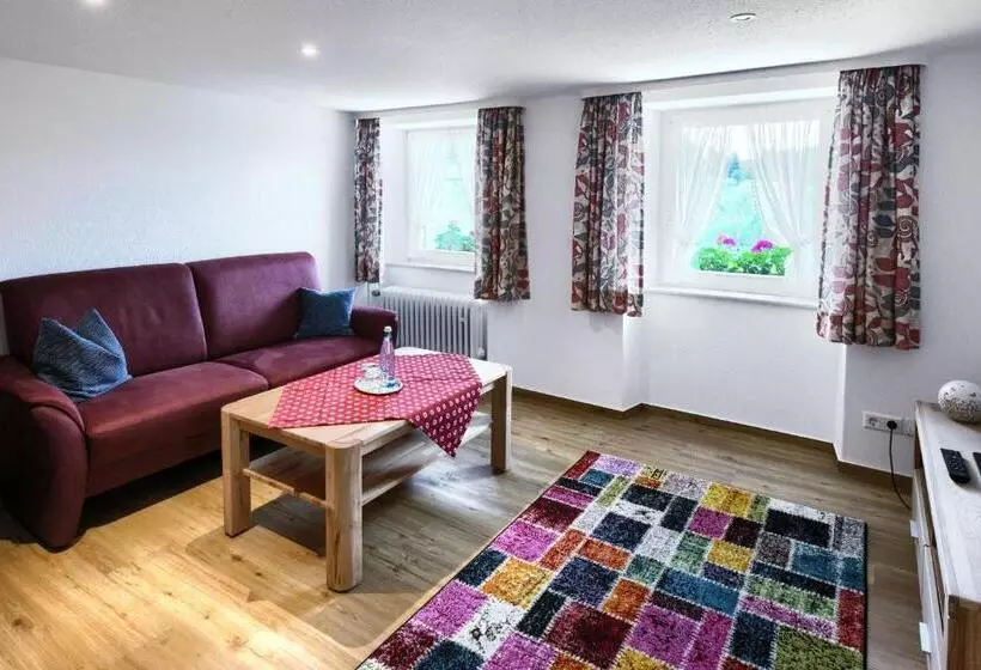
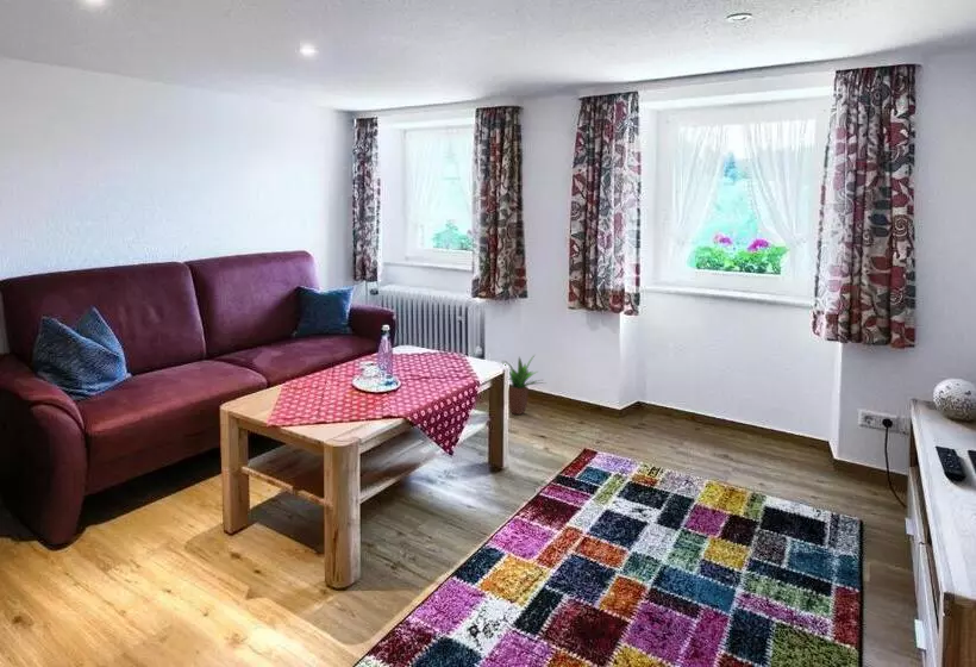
+ potted plant [502,353,546,416]
